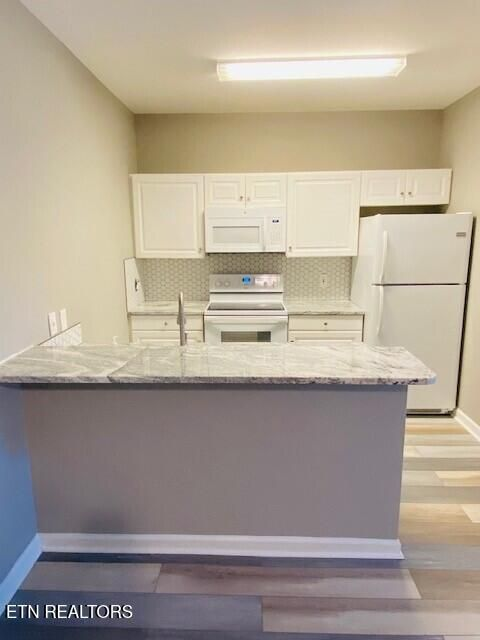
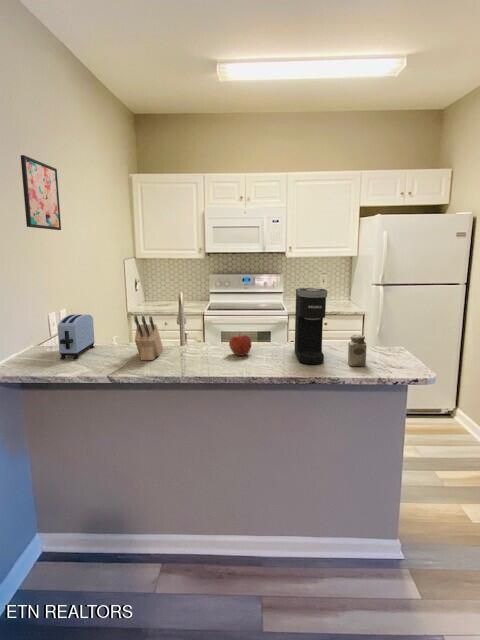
+ salt shaker [347,334,368,367]
+ apple [228,333,252,357]
+ toaster [57,314,95,360]
+ wall art [20,154,62,231]
+ coffee maker [294,287,328,365]
+ knife block [133,314,164,361]
